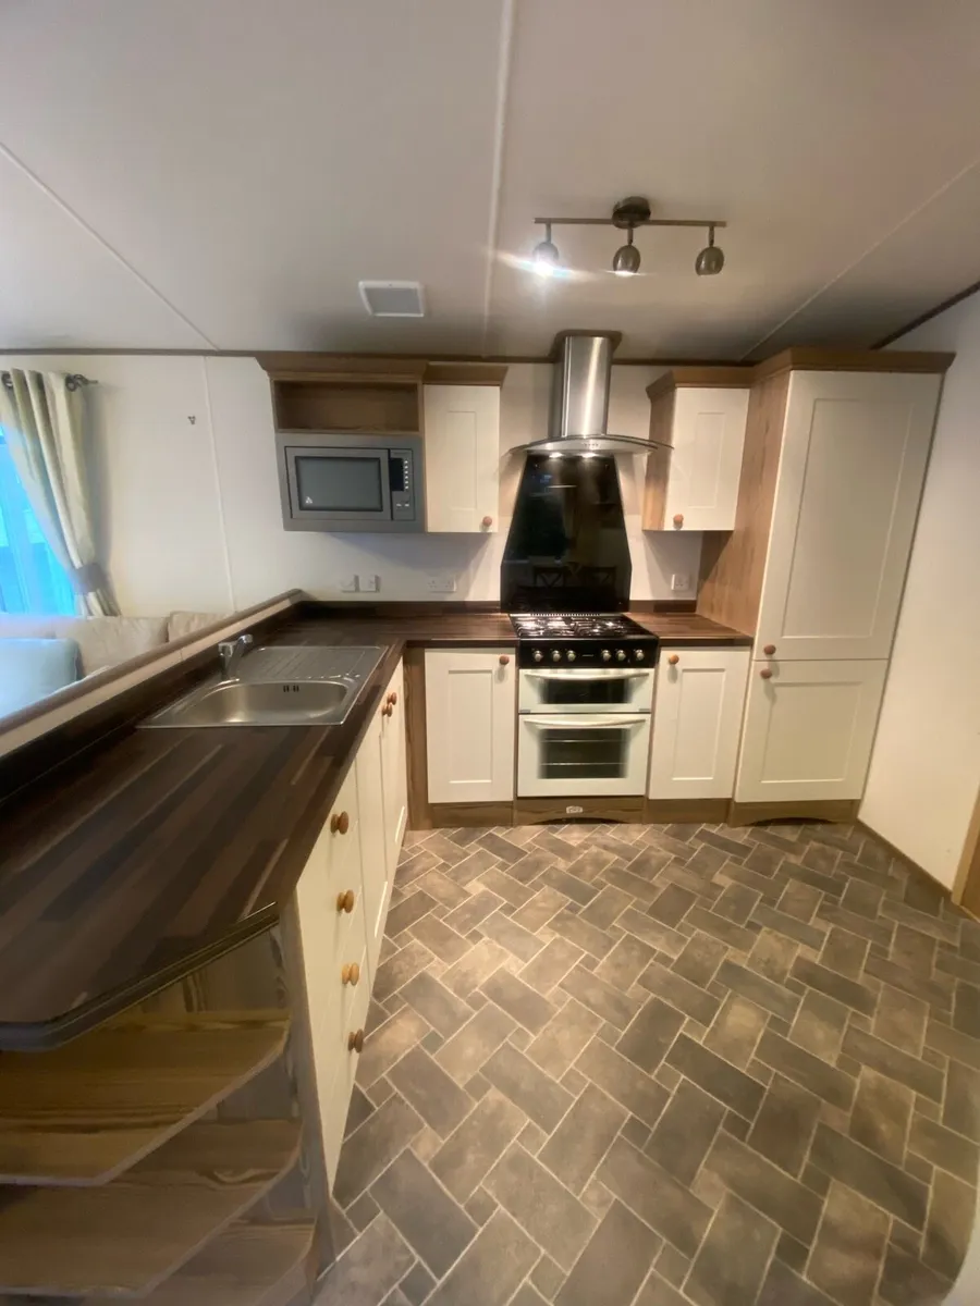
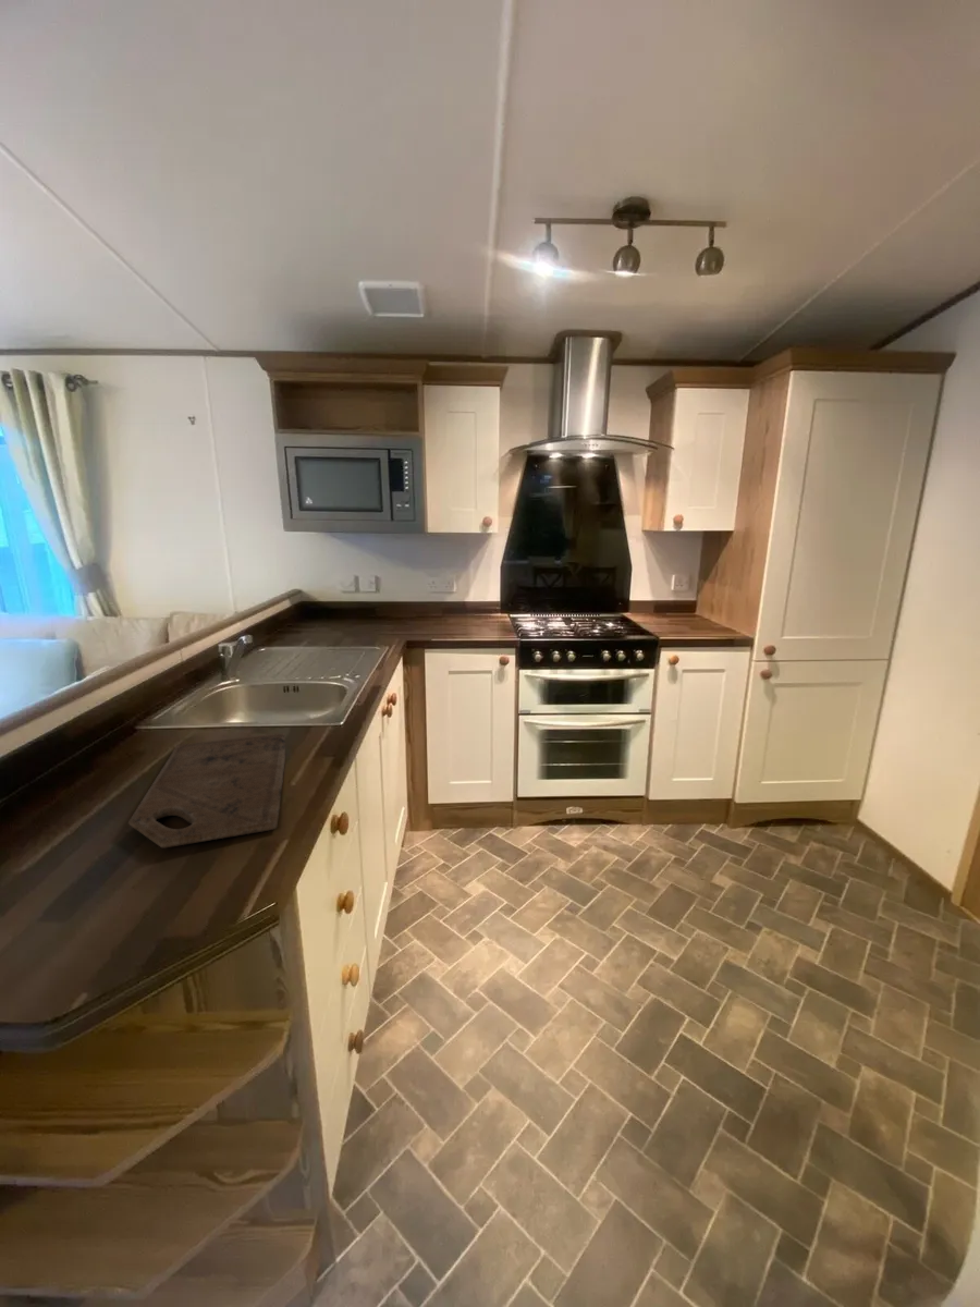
+ cutting board [127,732,286,848]
